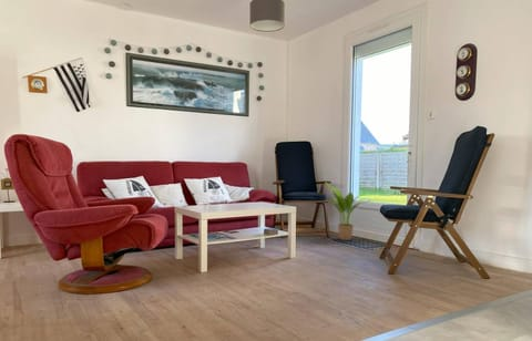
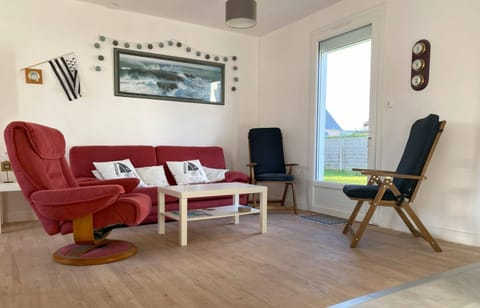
- potted plant [324,180,372,241]
